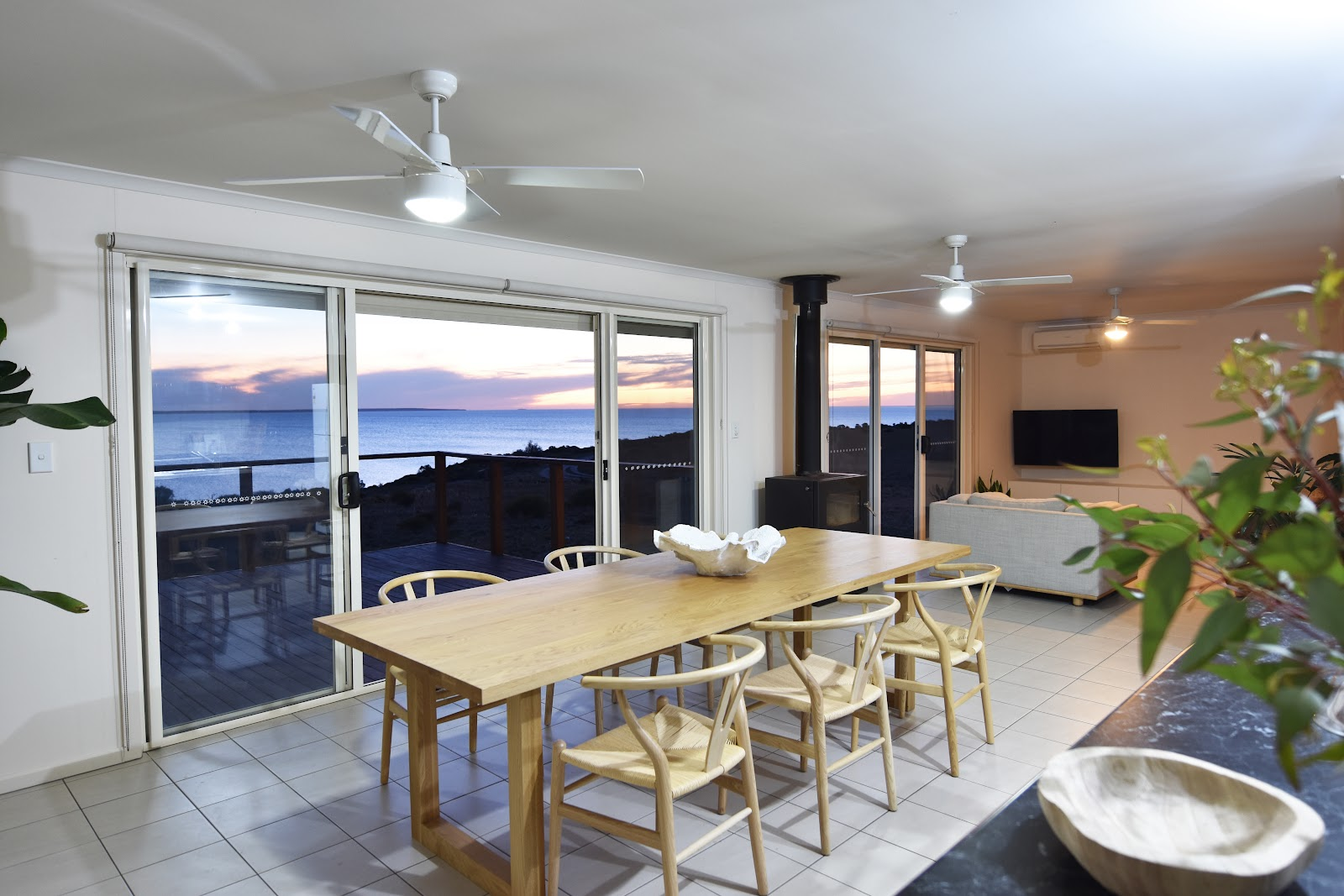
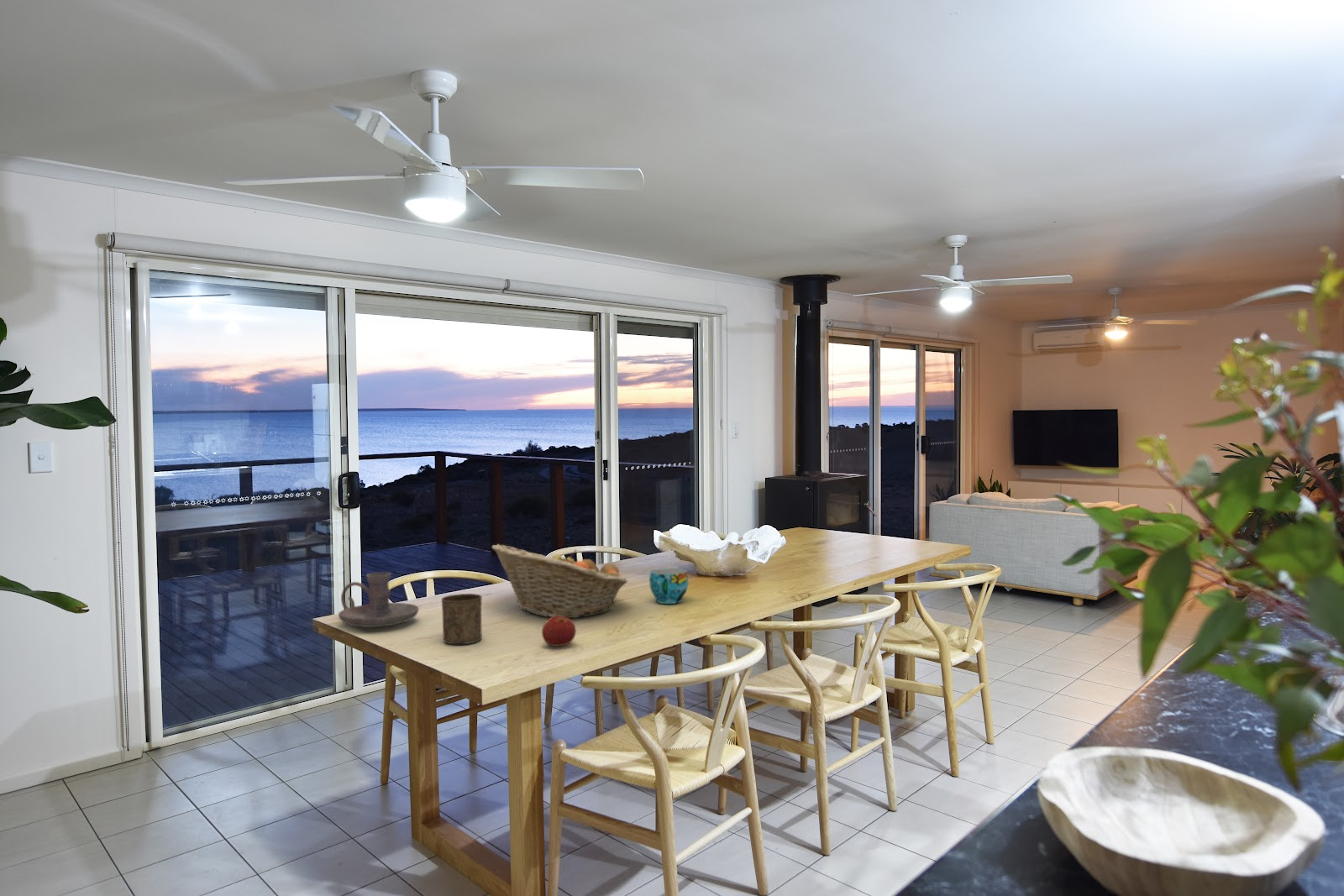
+ cup [441,593,483,645]
+ candle holder [338,572,420,628]
+ fruit basket [491,543,628,619]
+ cup [648,568,689,605]
+ apple [541,616,577,647]
